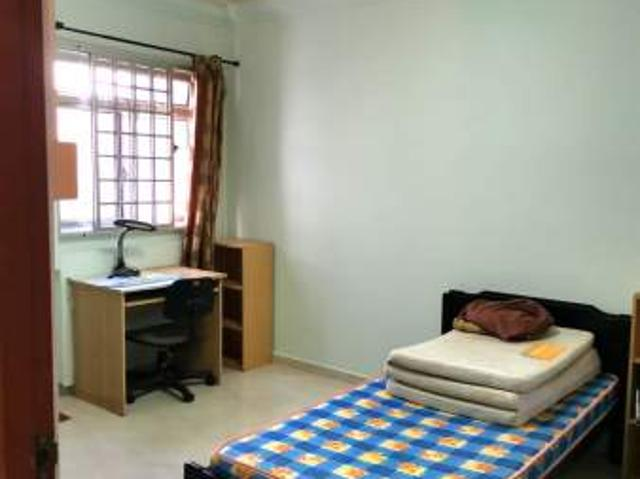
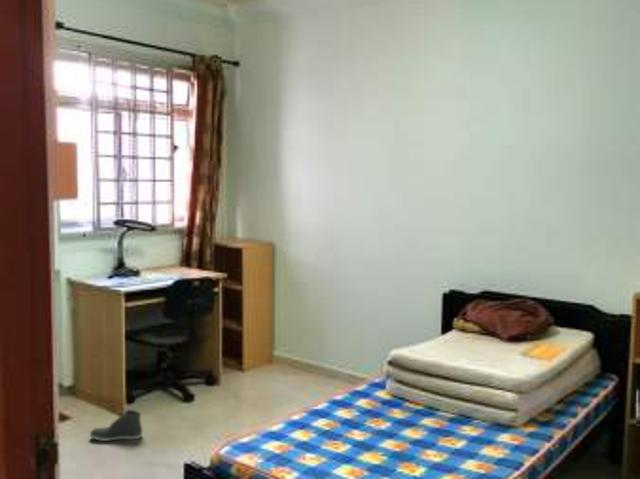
+ sneaker [89,409,143,442]
